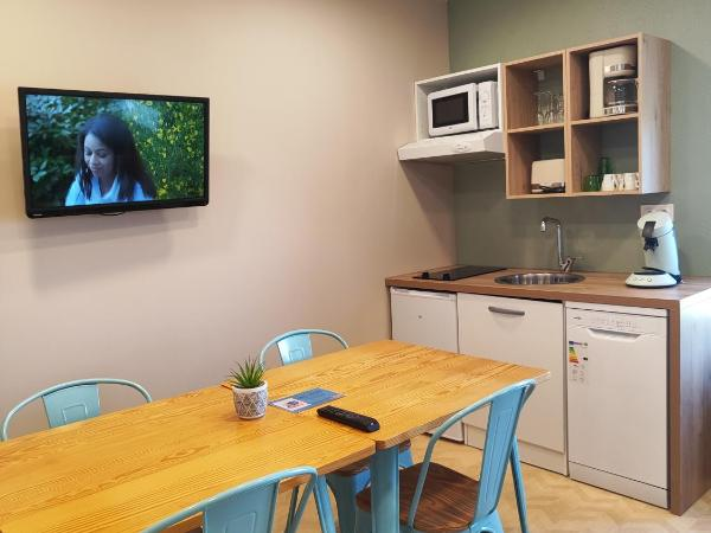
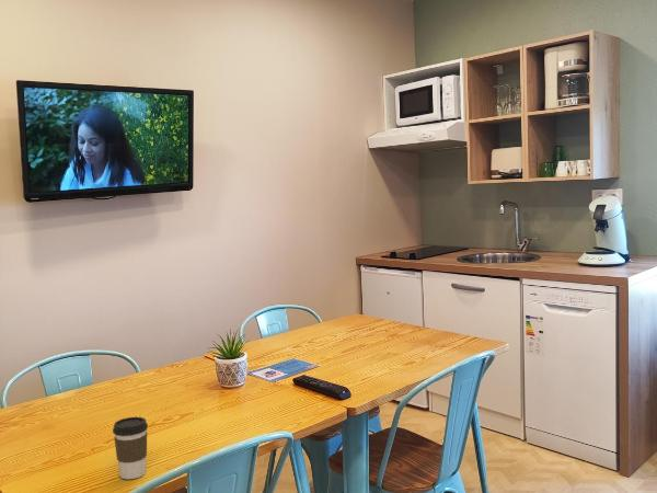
+ coffee cup [112,416,149,480]
